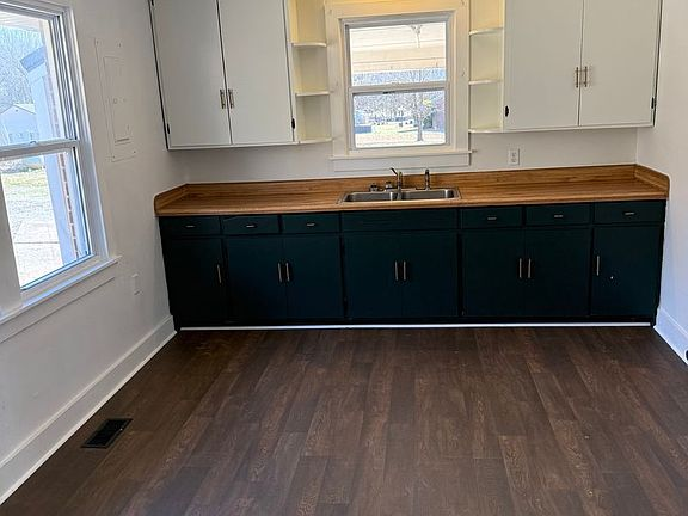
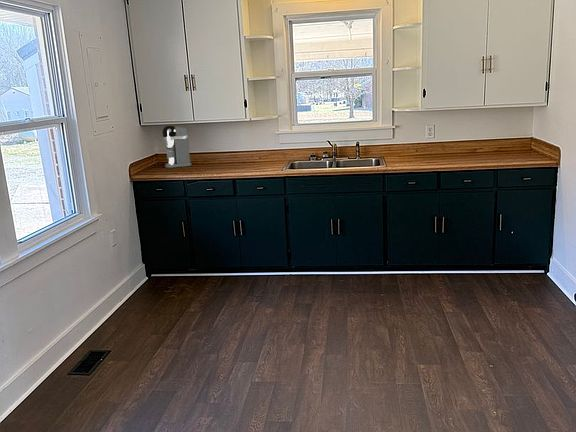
+ coffee maker [161,124,192,169]
